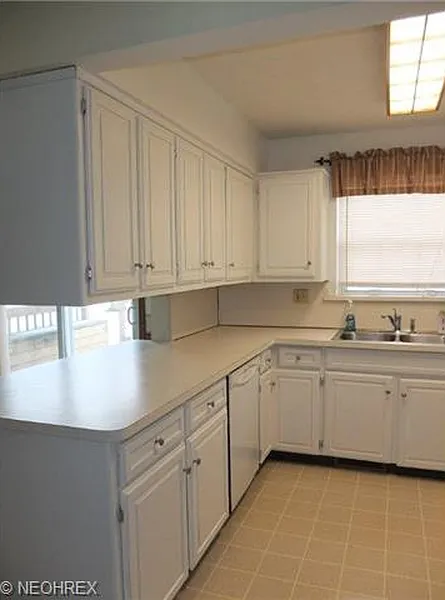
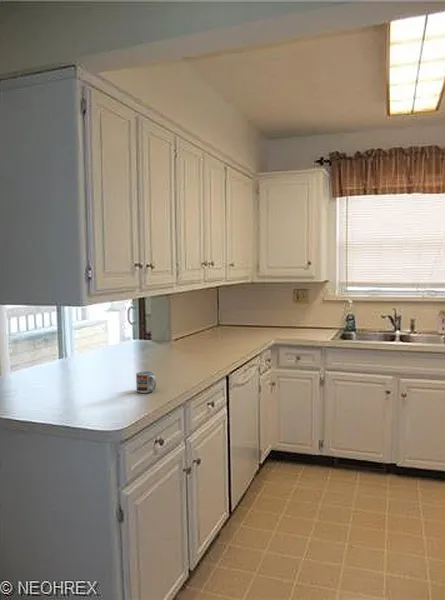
+ cup [135,370,157,394]
